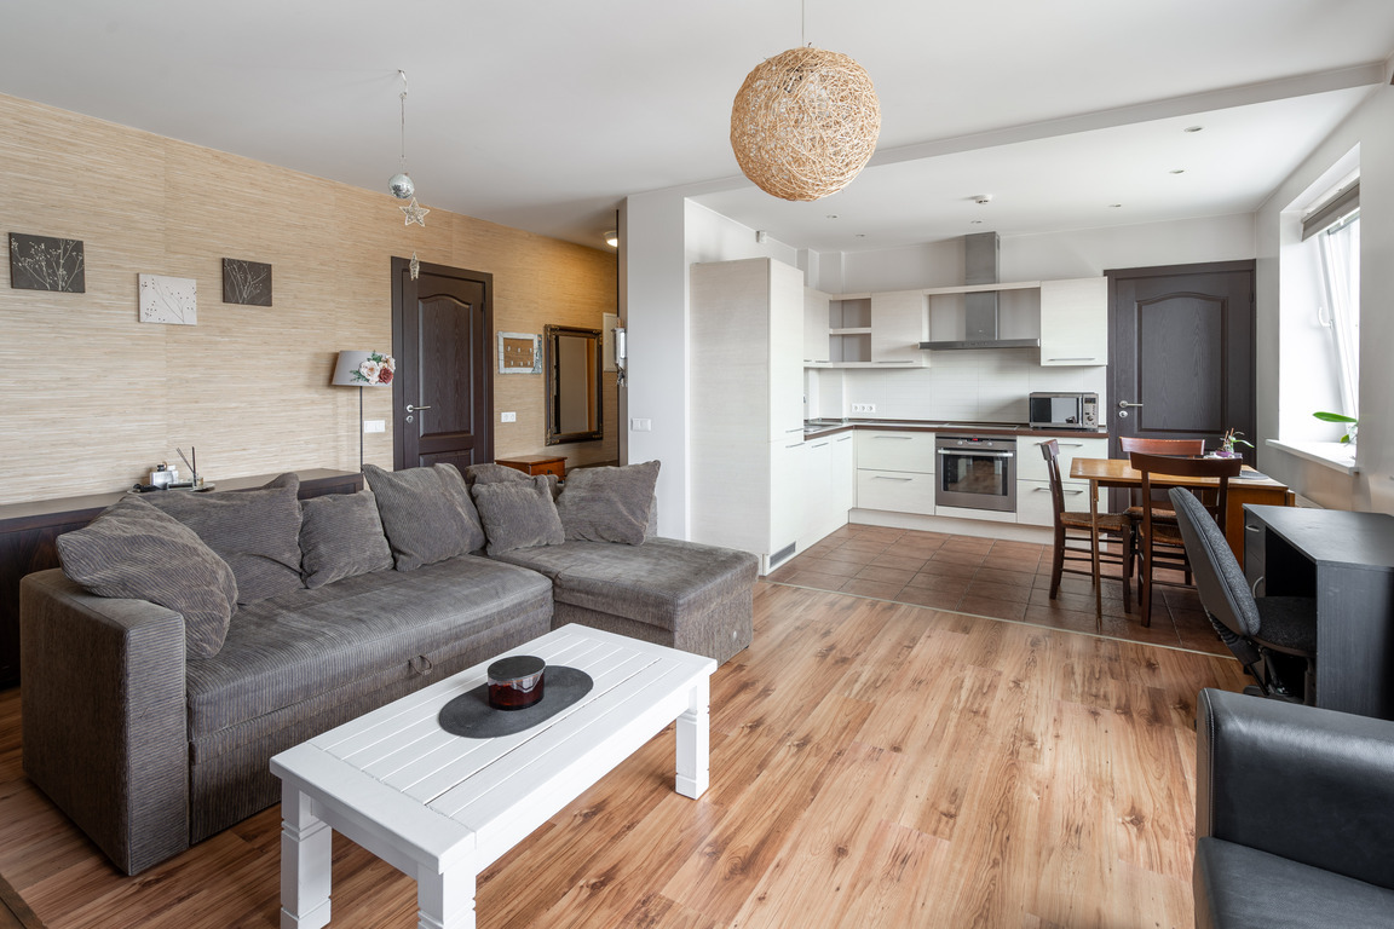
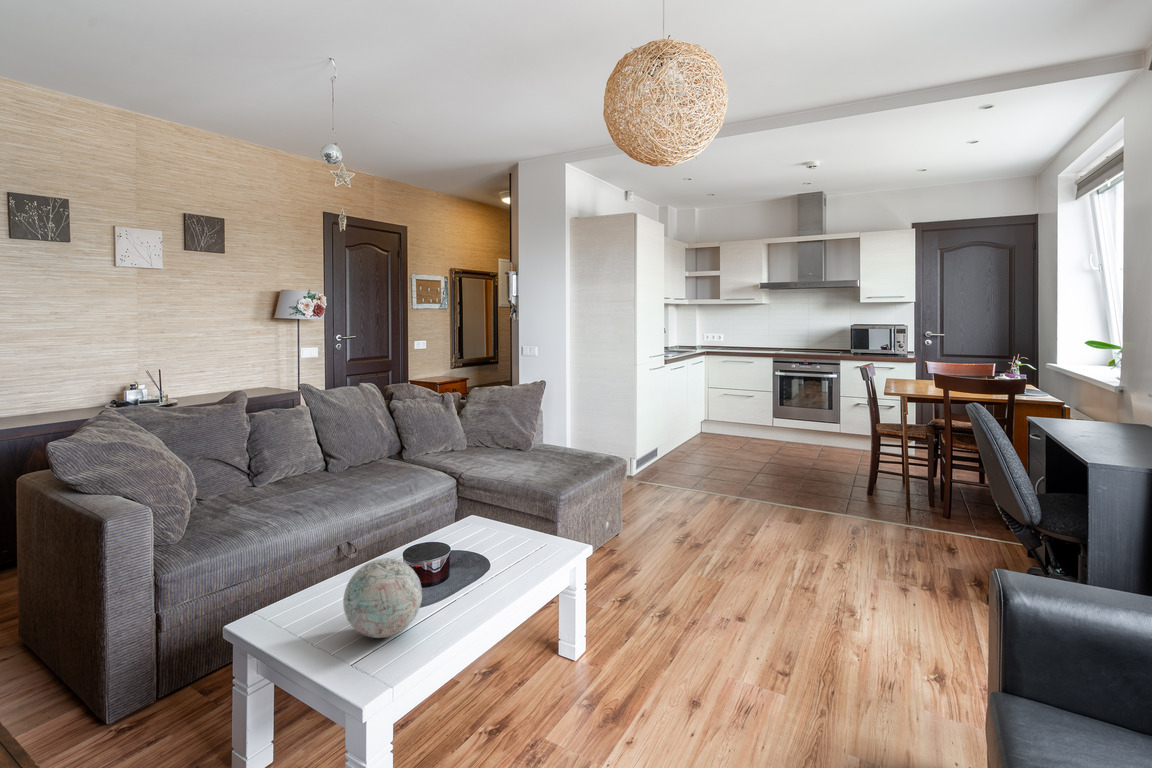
+ decorative ball [342,557,423,639]
